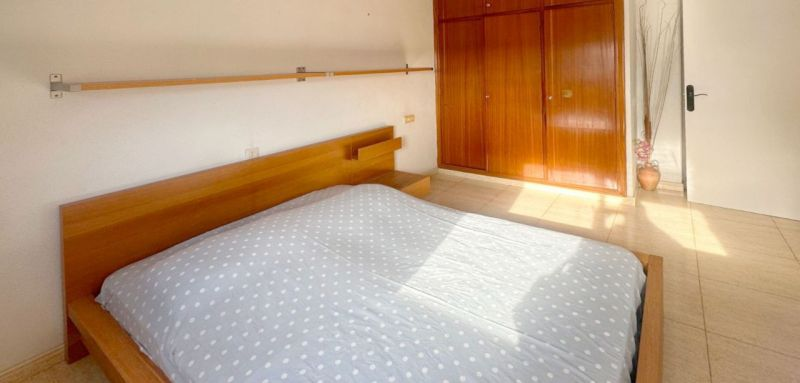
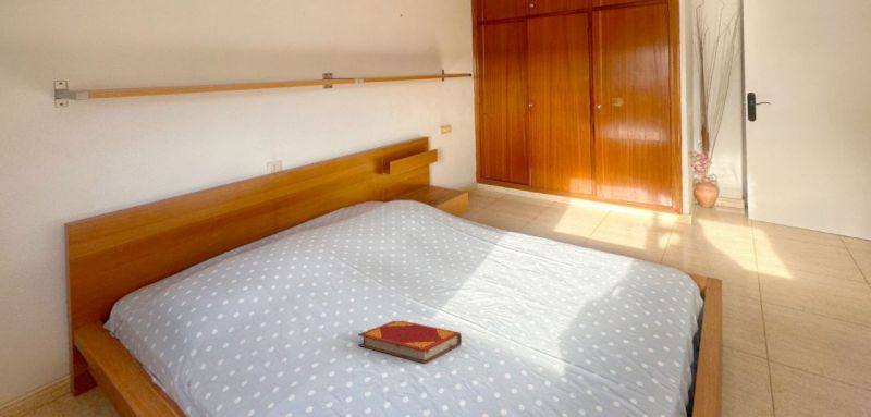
+ hardback book [357,320,463,365]
